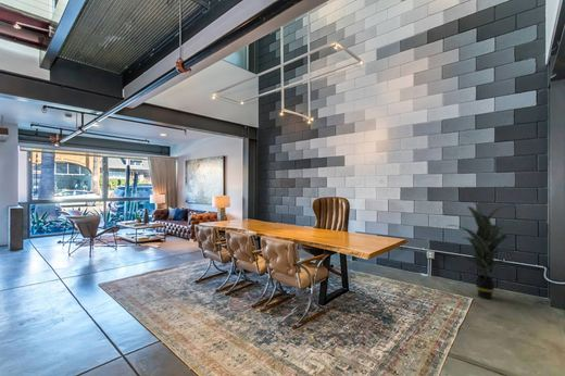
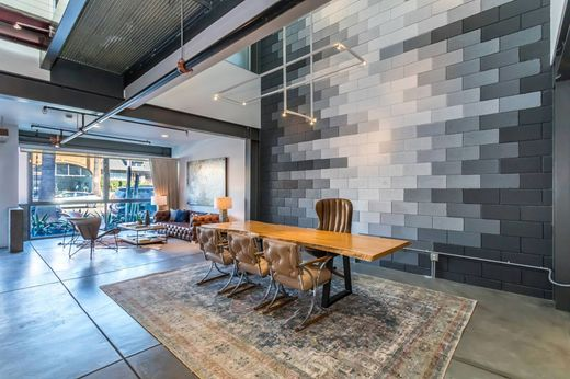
- indoor plant [445,199,517,300]
